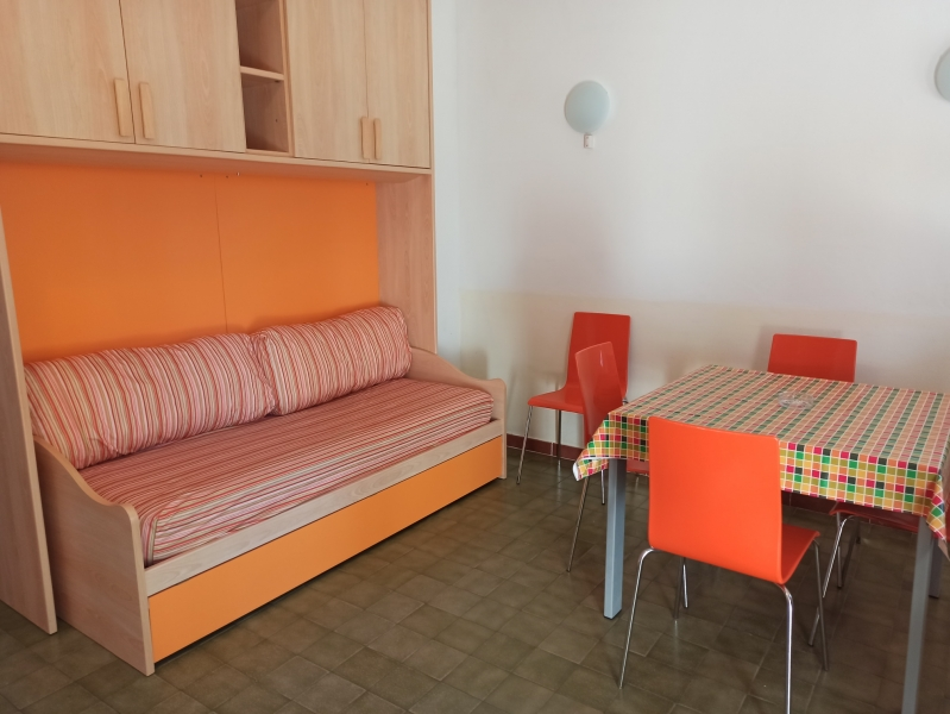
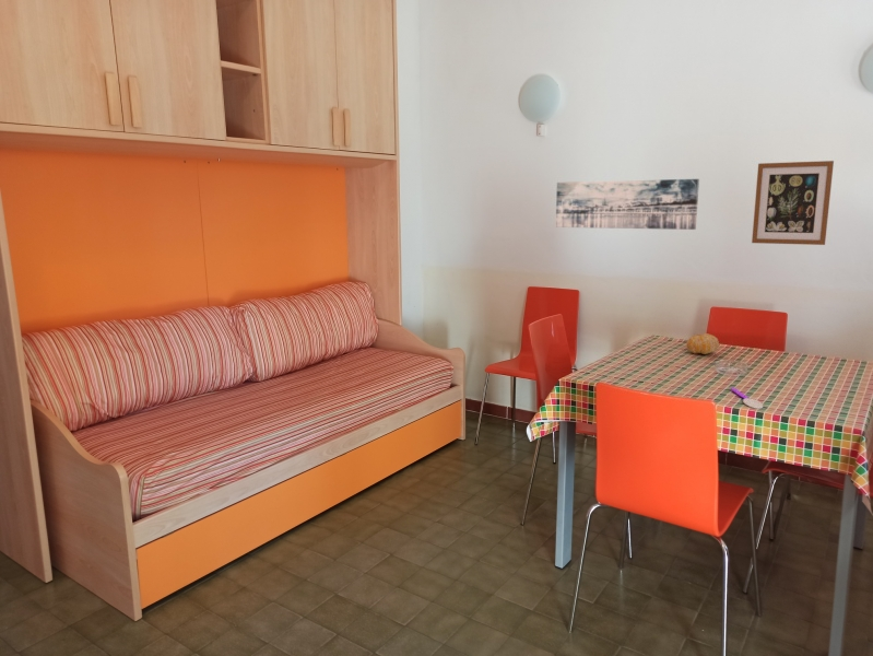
+ spoon [730,387,764,410]
+ wall art [751,160,835,246]
+ fruit [685,332,720,355]
+ wall art [555,178,700,231]
